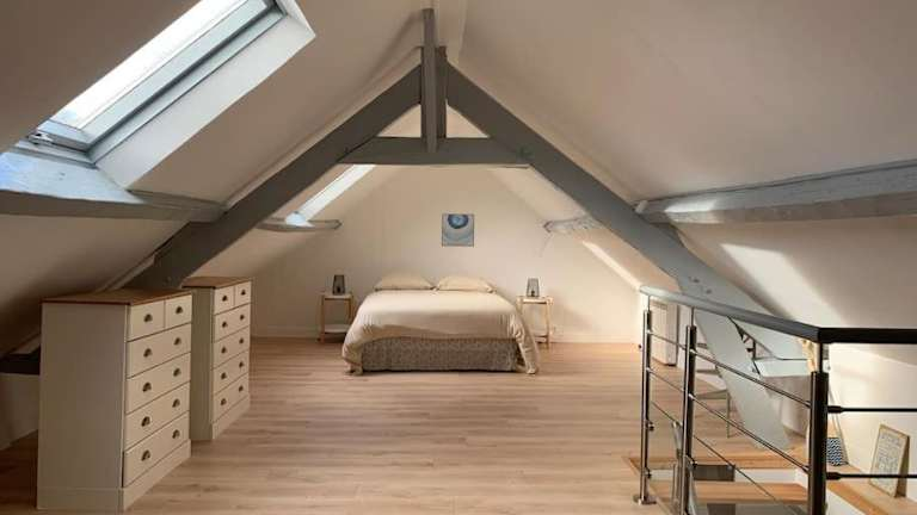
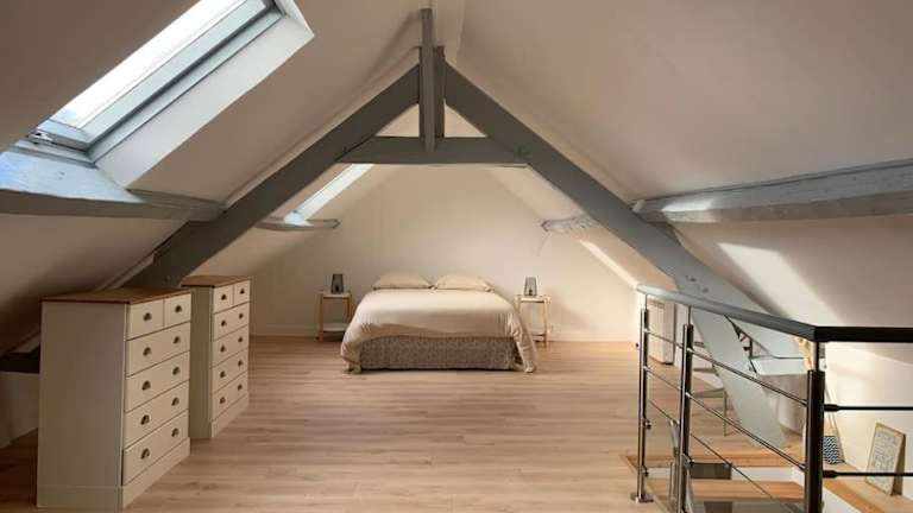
- wall art [441,212,475,248]
